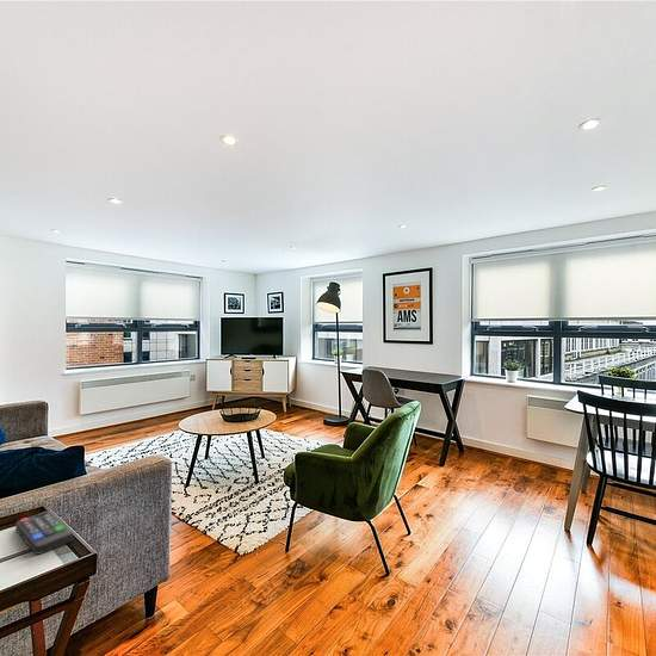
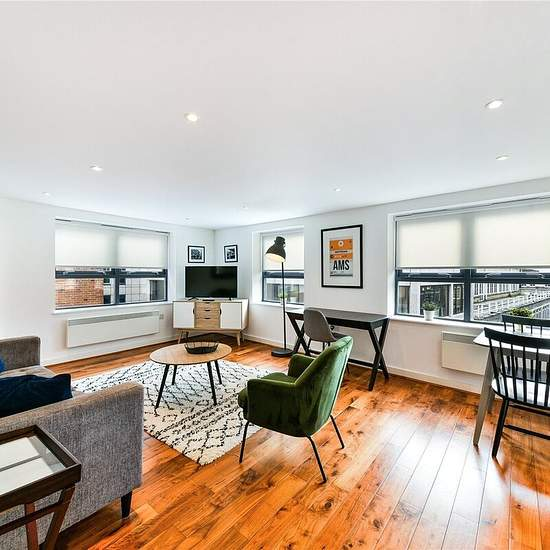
- remote control [14,509,74,556]
